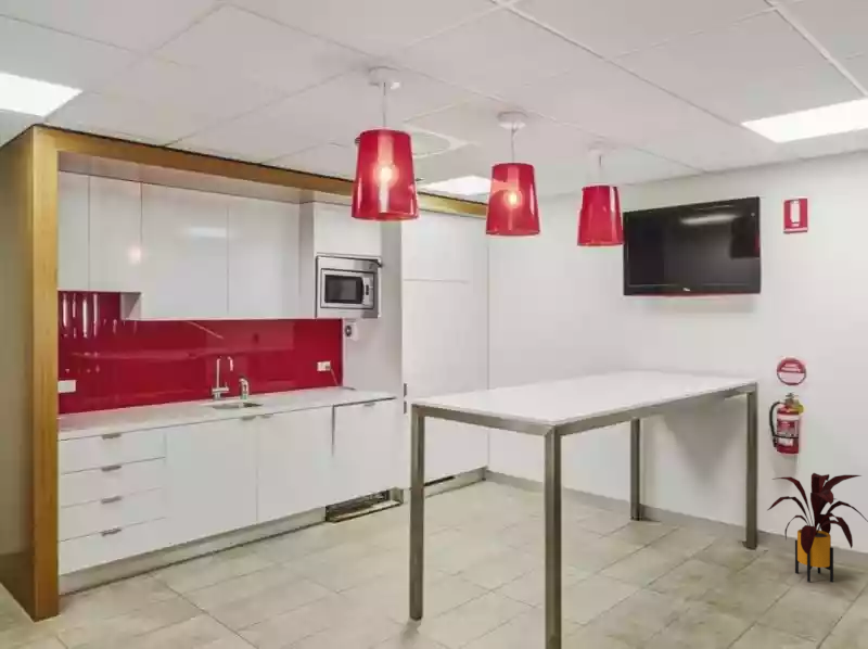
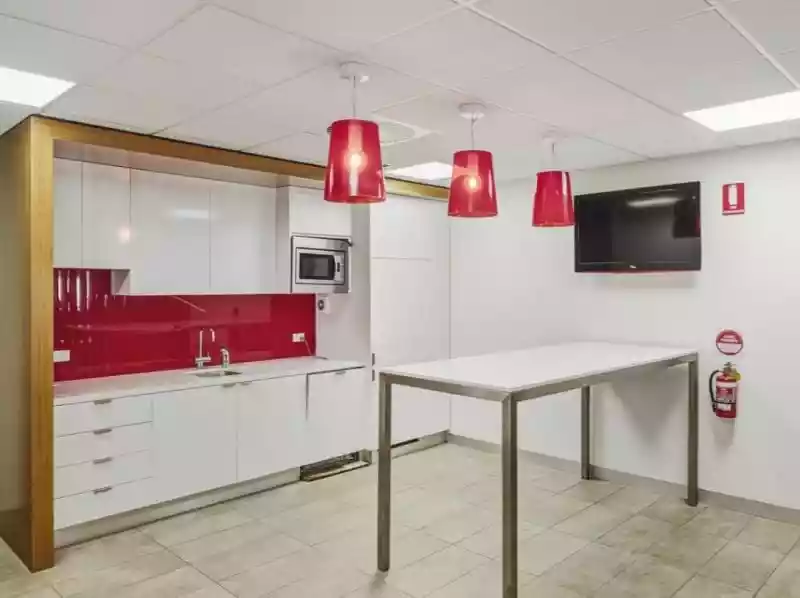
- house plant [767,472,868,583]
